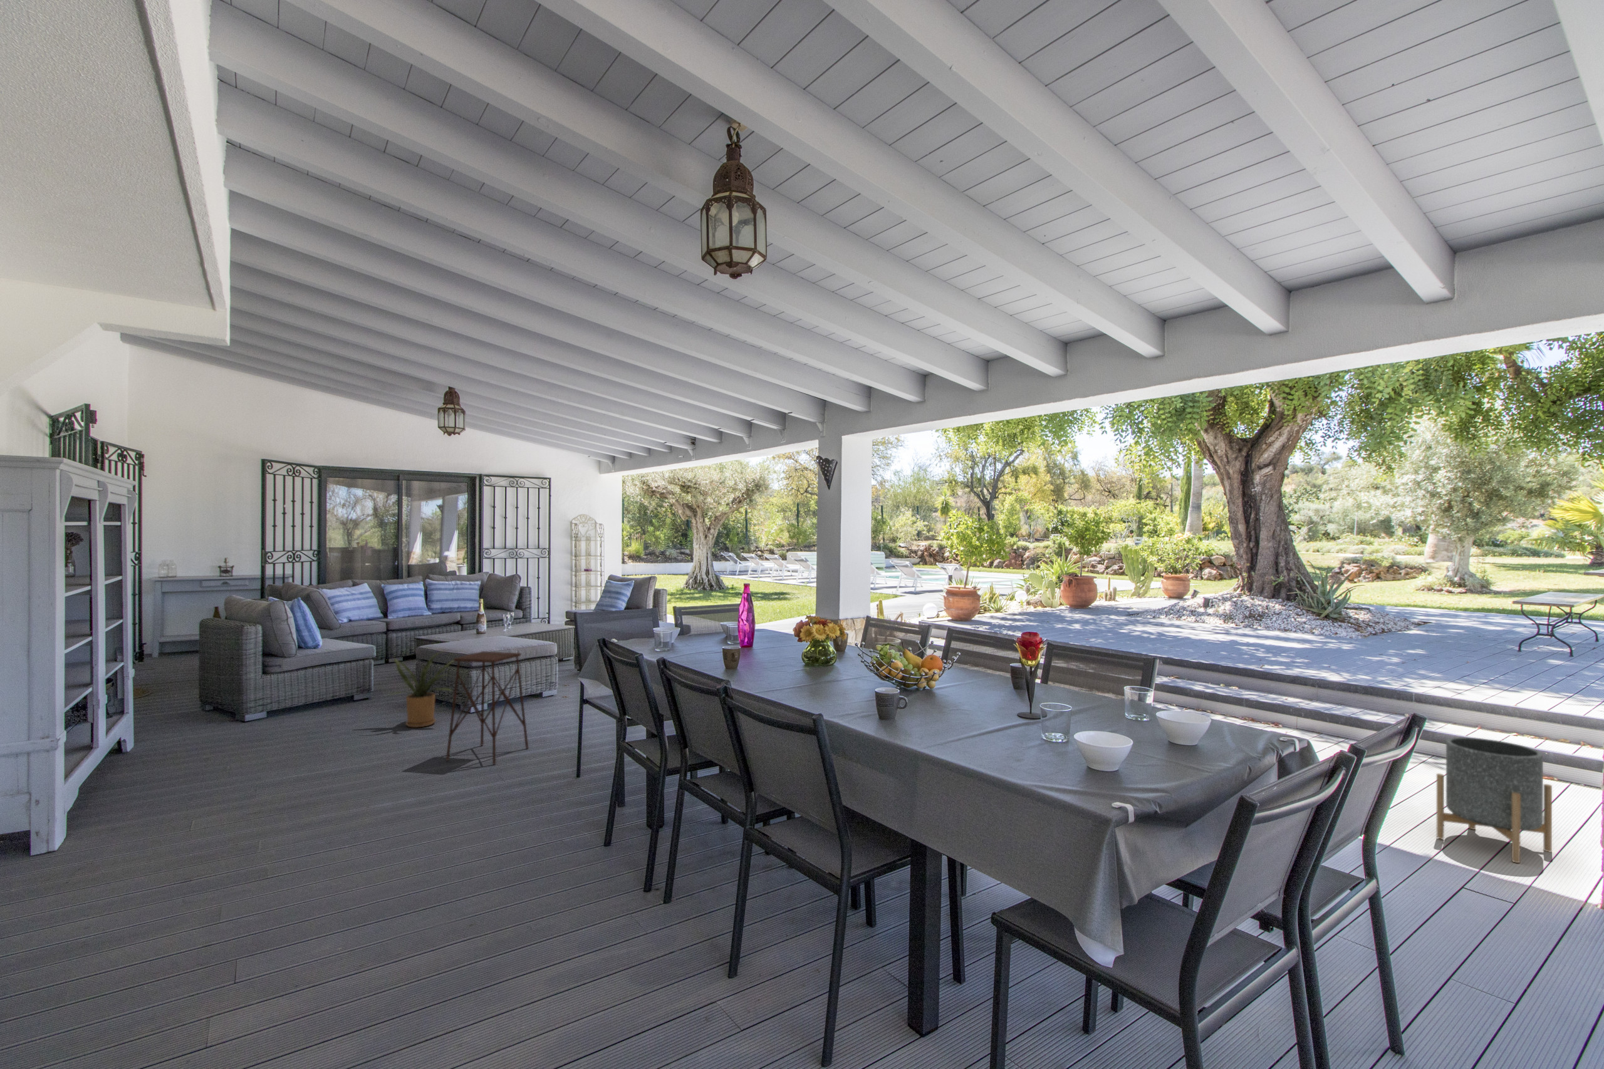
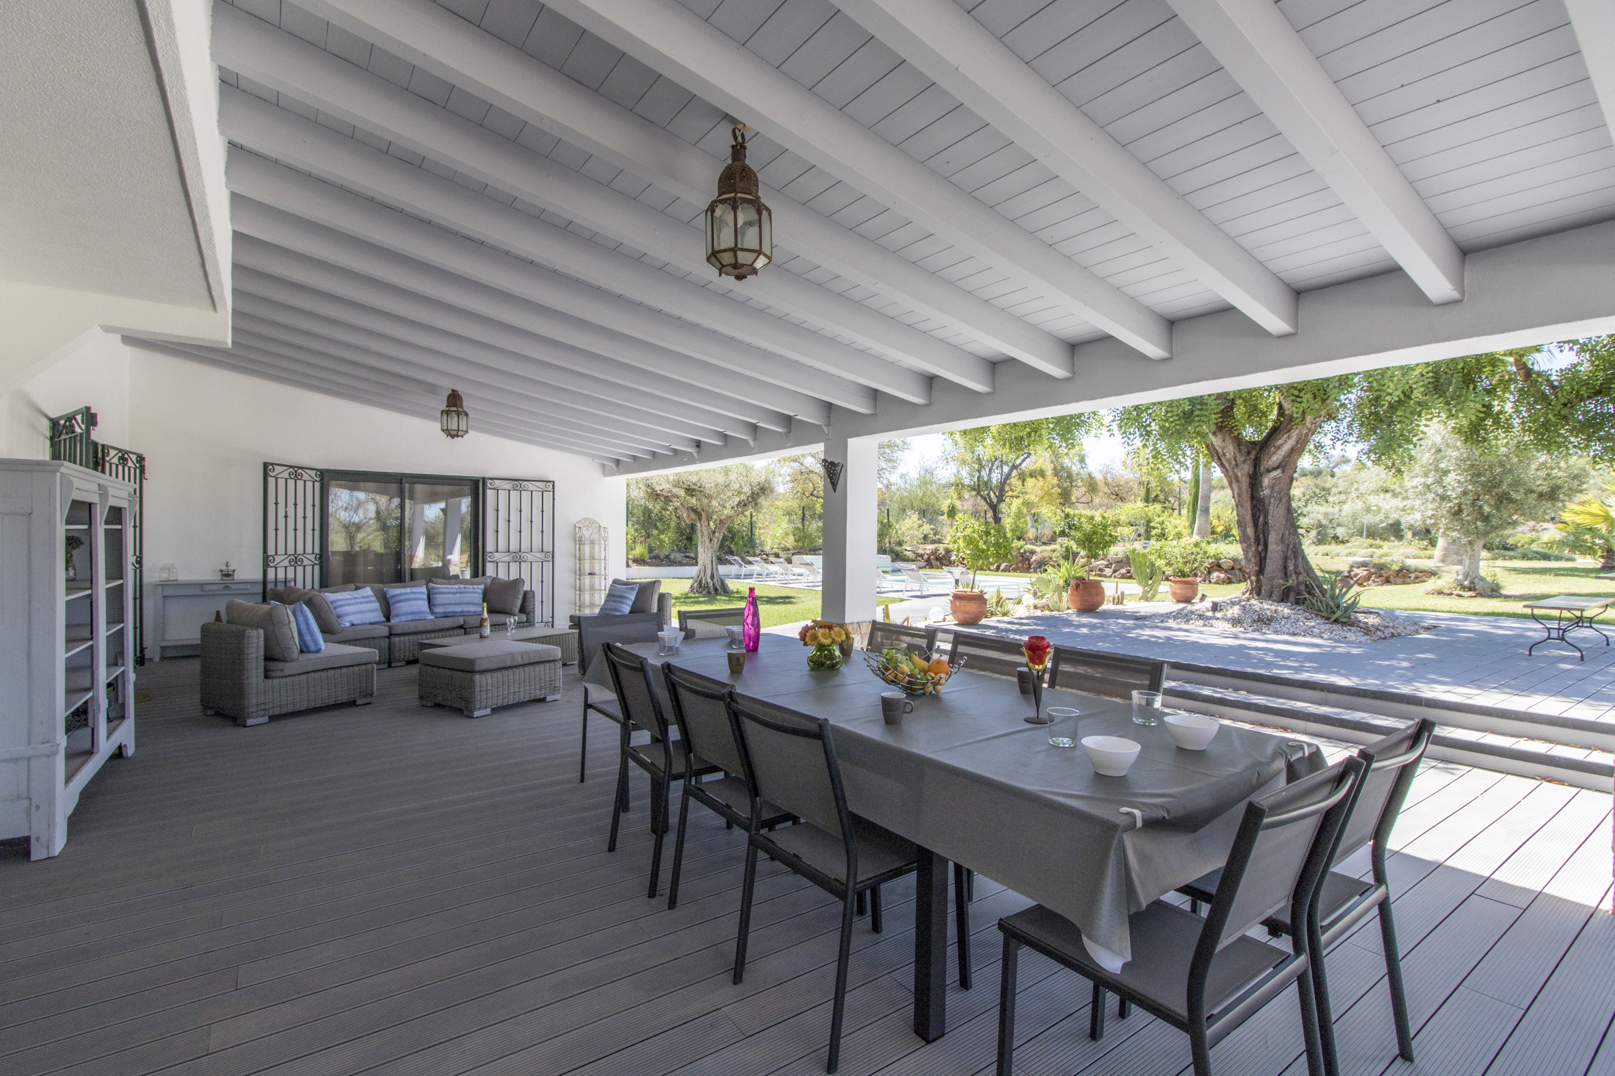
- planter [1436,736,1553,864]
- side table [445,650,530,765]
- house plant [384,649,455,728]
